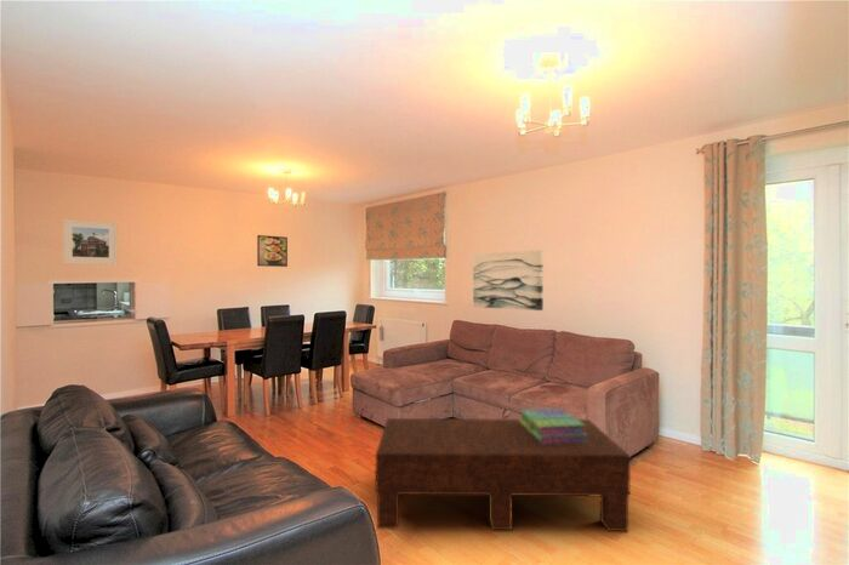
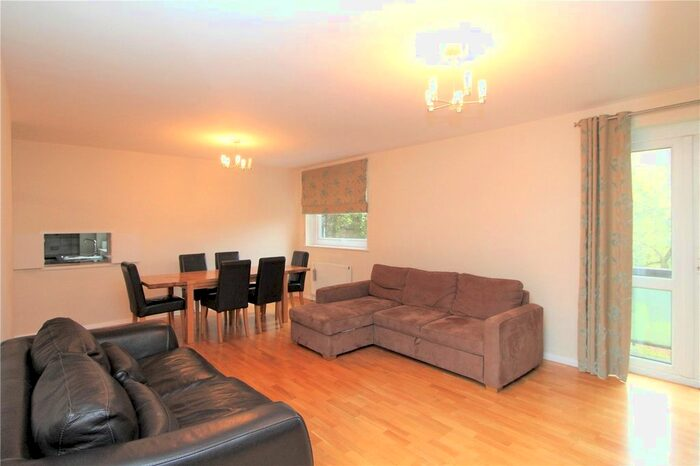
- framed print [62,218,119,266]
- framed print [256,234,289,268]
- wall art [472,249,545,312]
- stack of books [518,407,588,444]
- coffee table [375,417,631,532]
